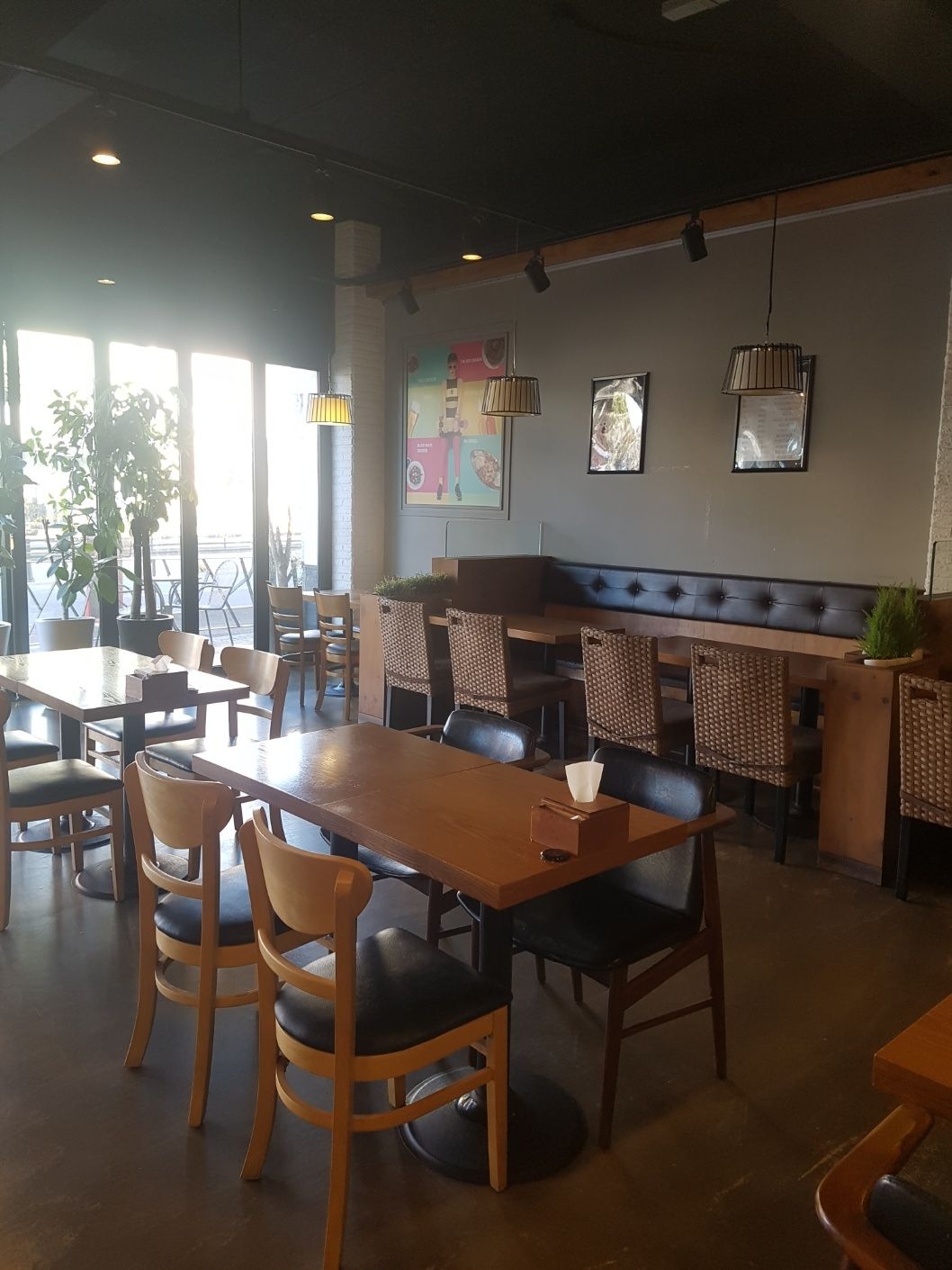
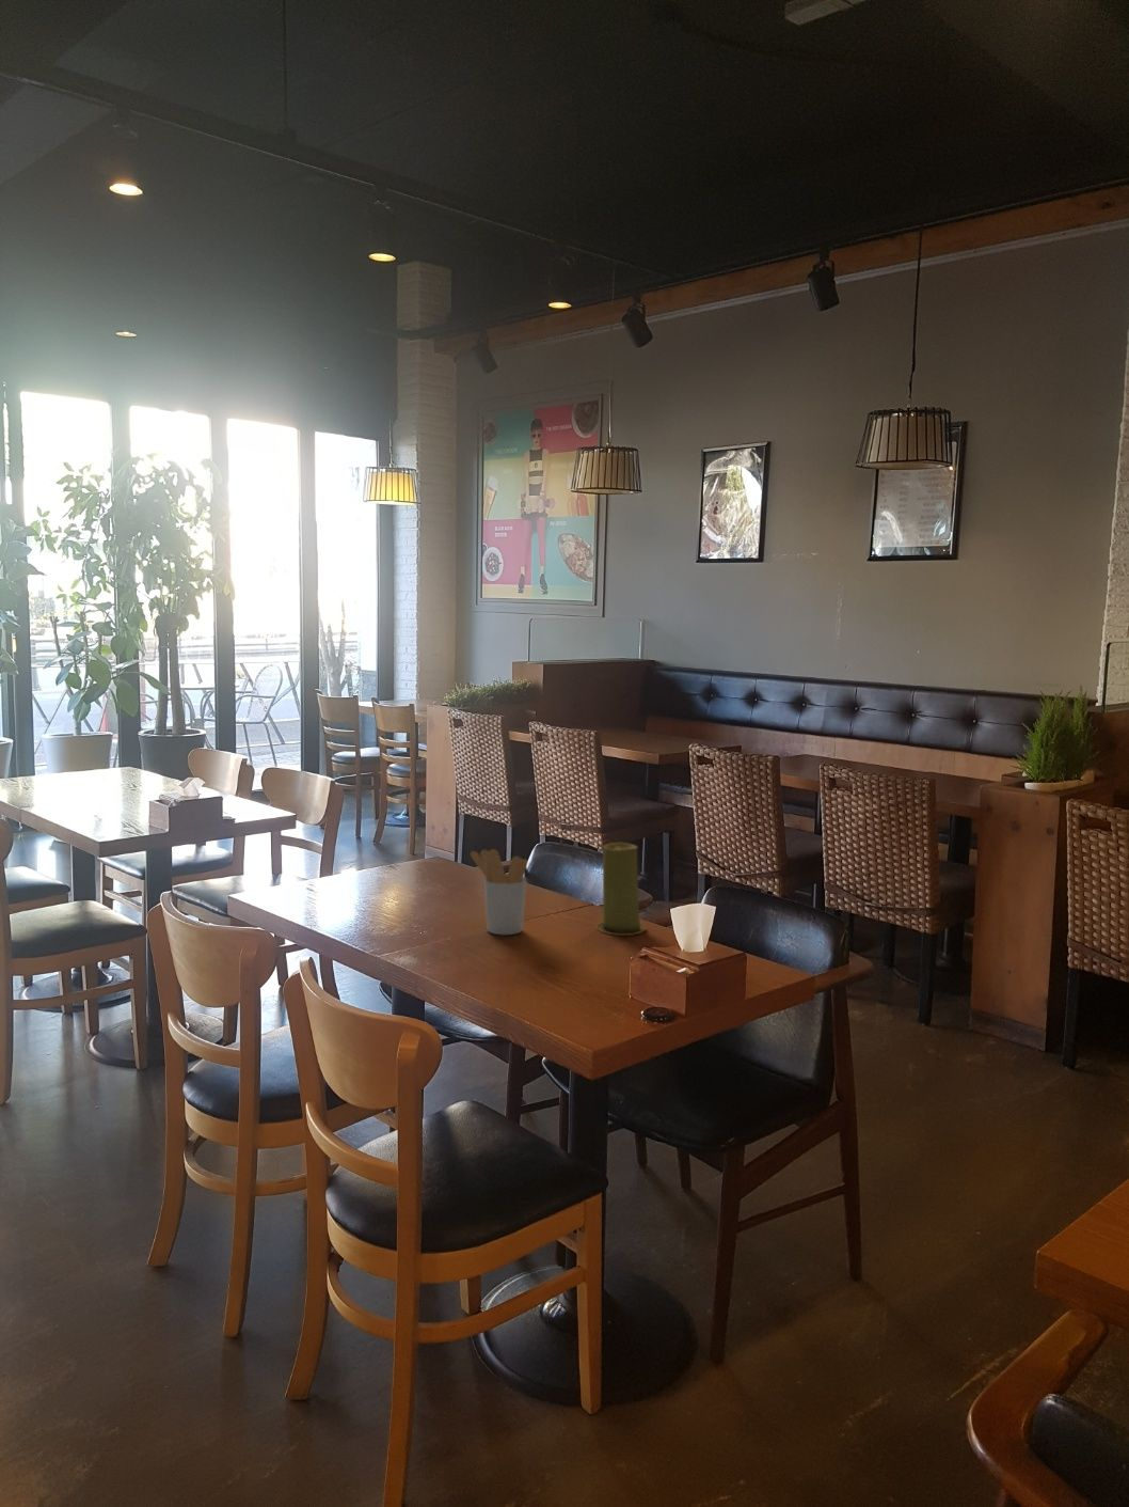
+ utensil holder [470,848,528,935]
+ candle [595,841,646,936]
